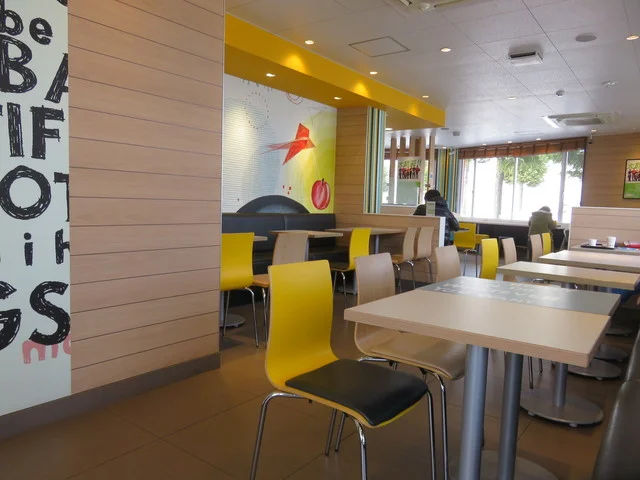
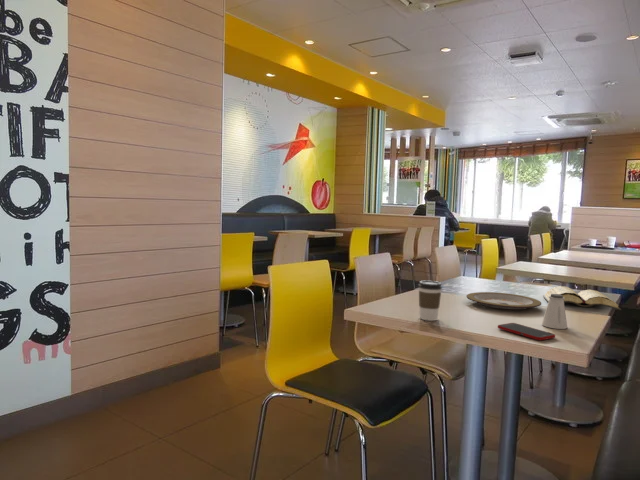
+ saltshaker [541,294,568,330]
+ cell phone [497,322,556,341]
+ diary [542,285,622,311]
+ plate [466,291,542,311]
+ coffee cup [417,280,443,322]
